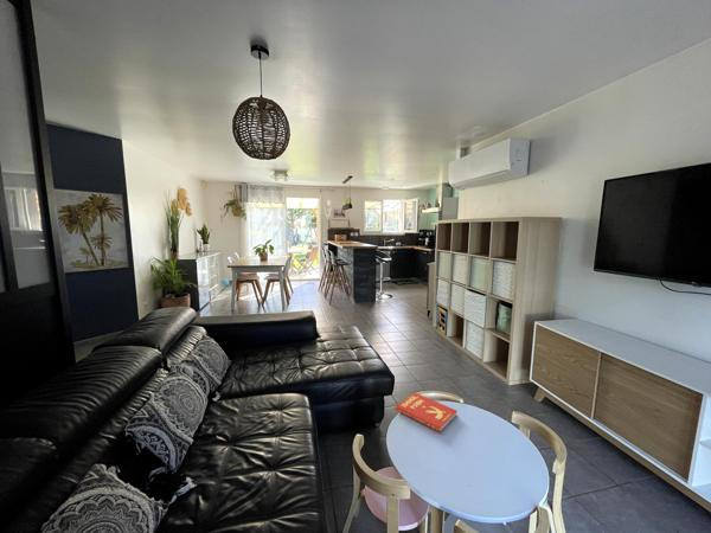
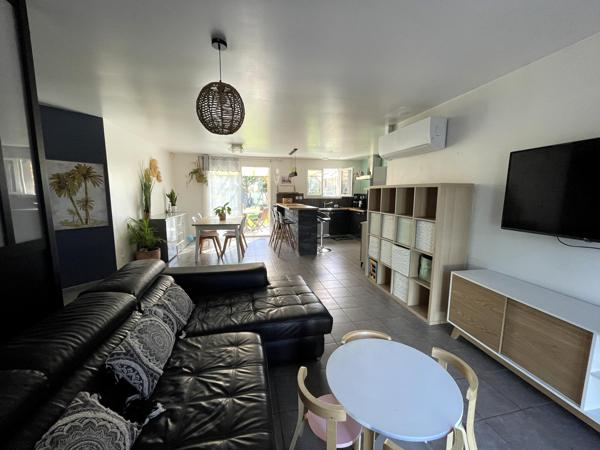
- book [395,392,459,434]
